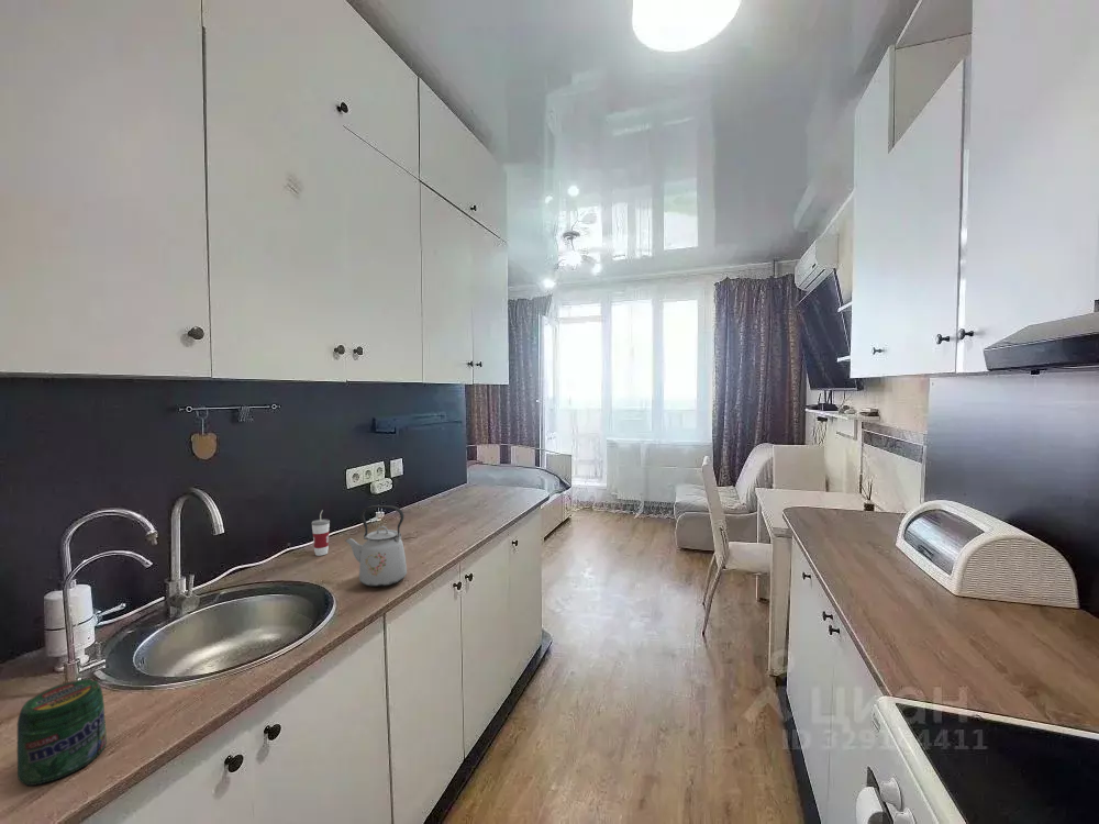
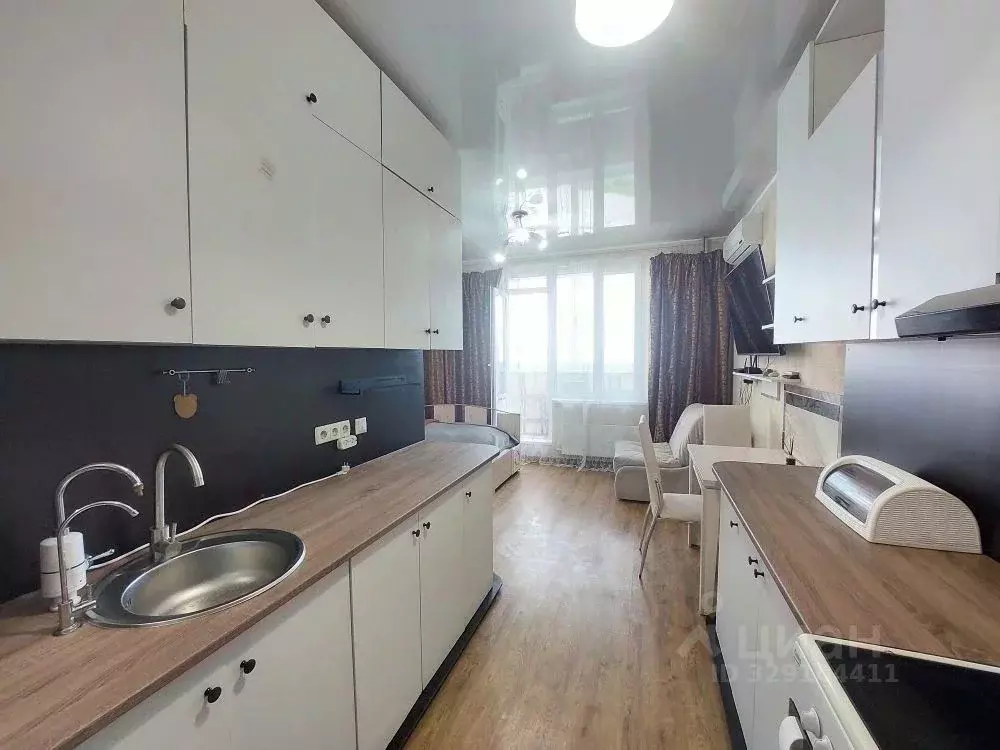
- cup [311,509,331,557]
- jar [16,678,108,787]
- kettle [344,504,408,588]
